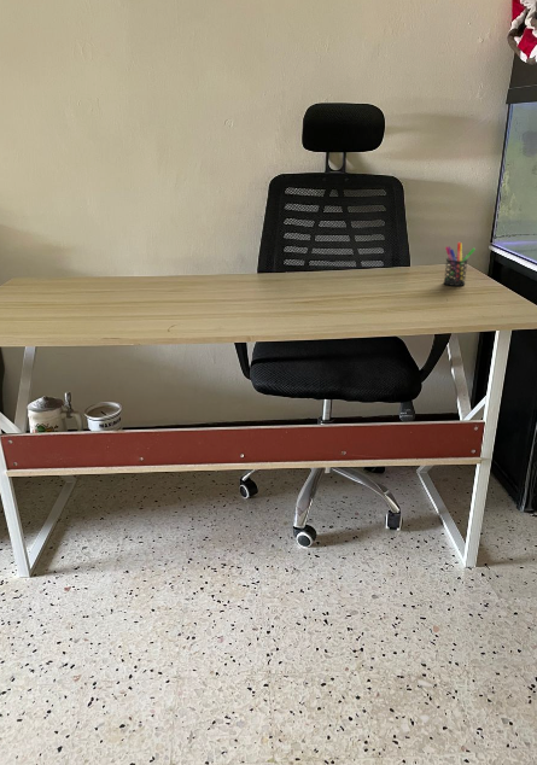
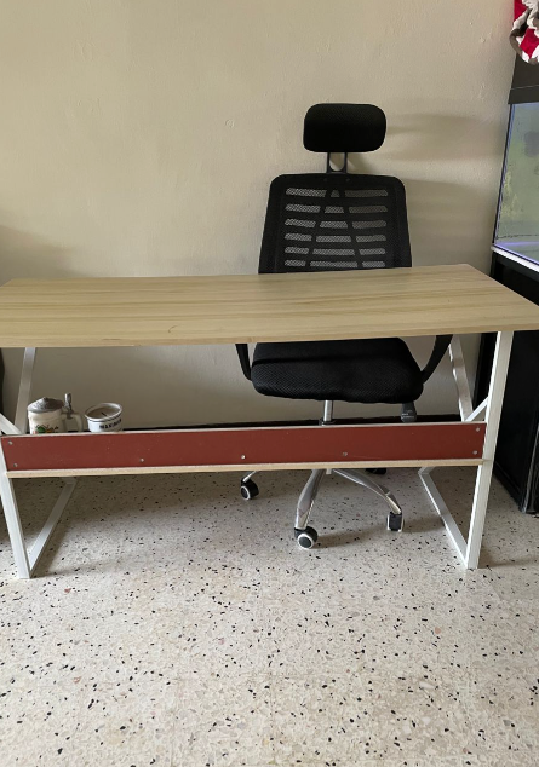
- pen holder [443,241,477,287]
